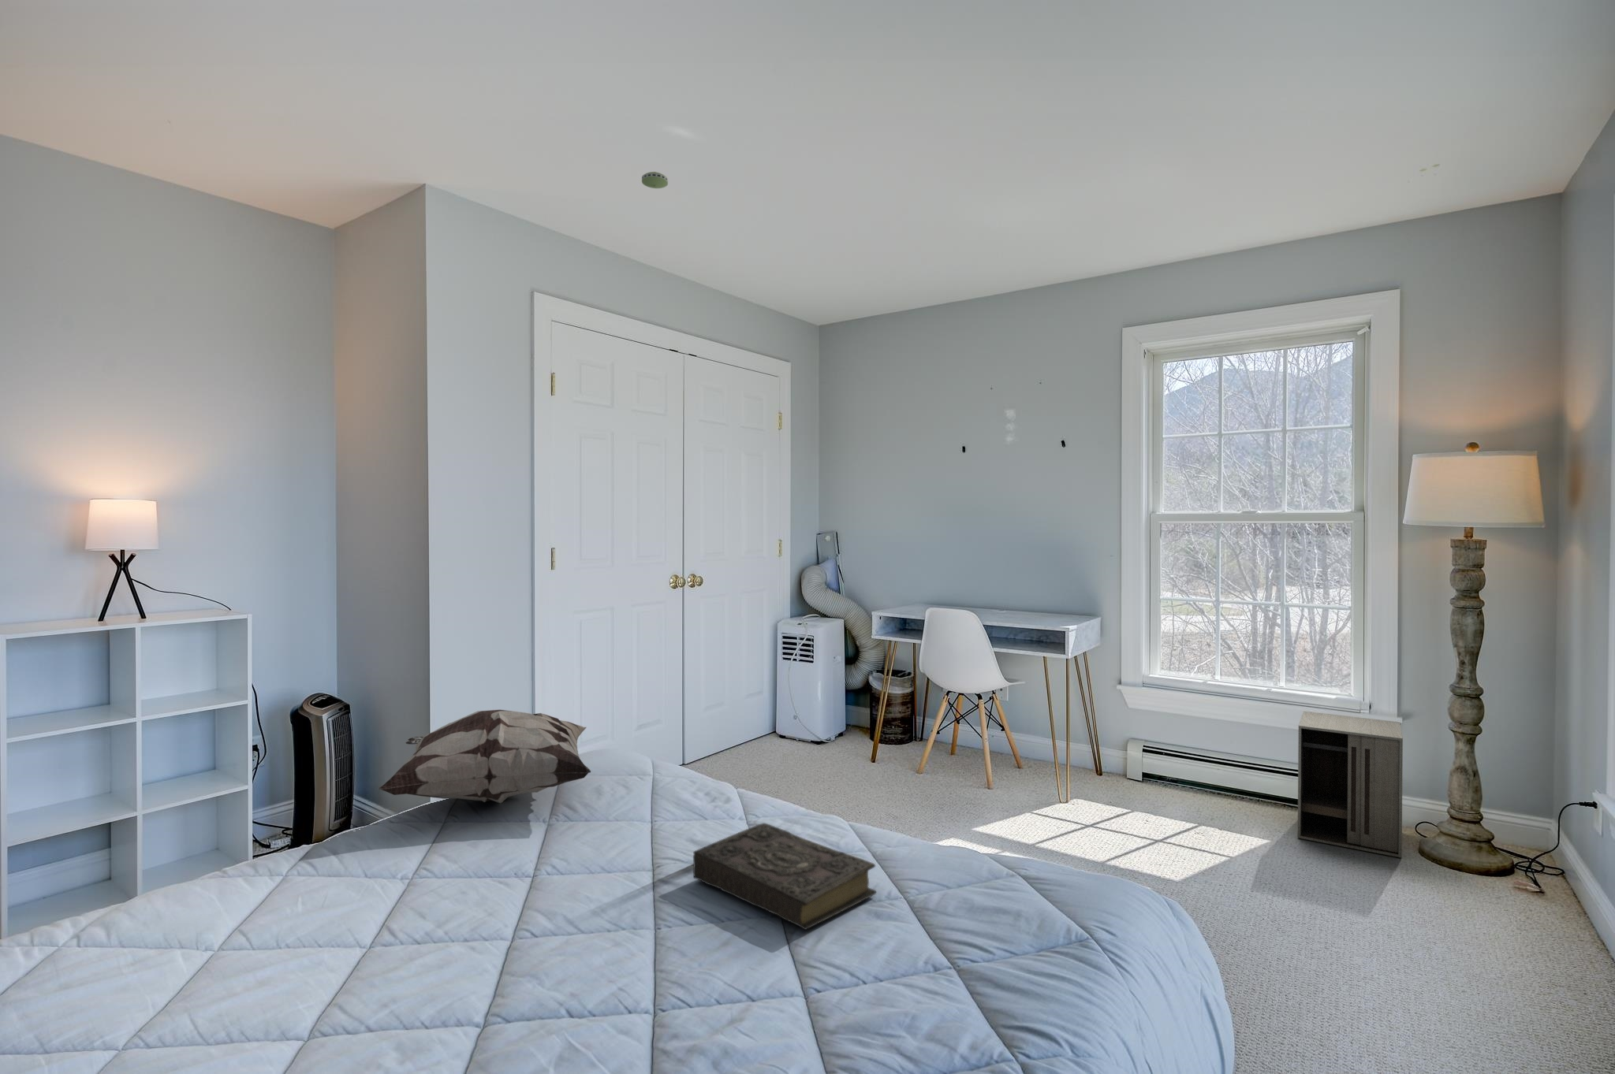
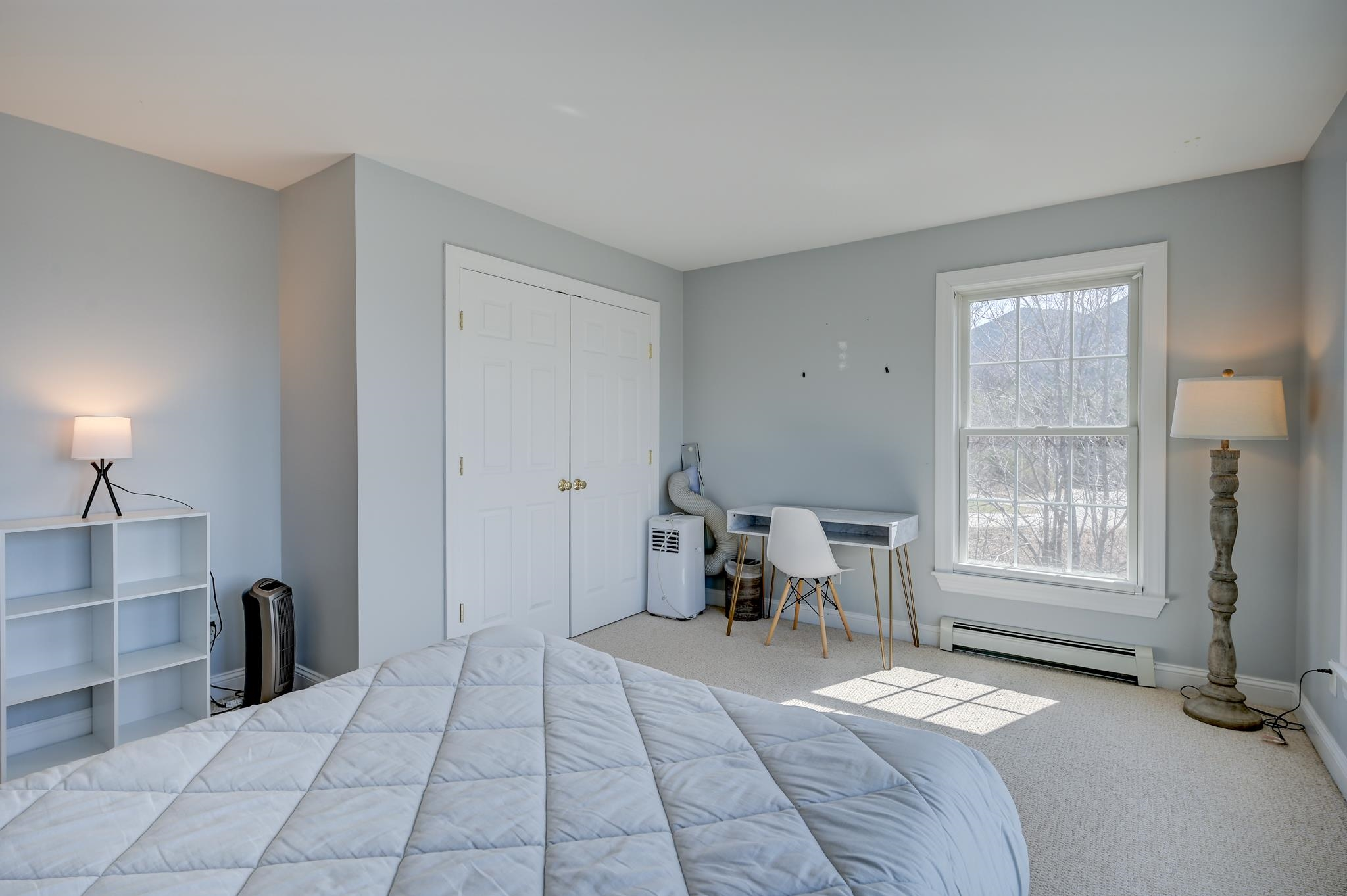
- decorative pillow [378,710,591,804]
- speaker [1297,711,1404,859]
- smoke detector [641,171,669,189]
- book [692,822,876,930]
